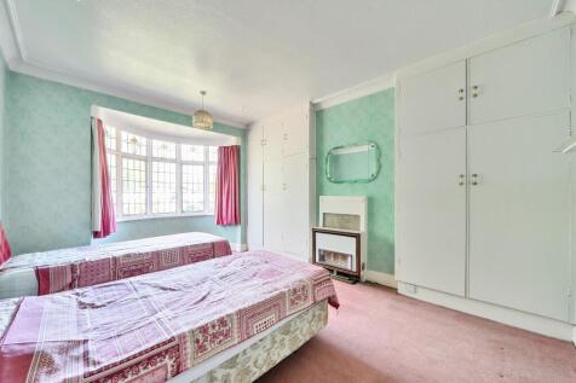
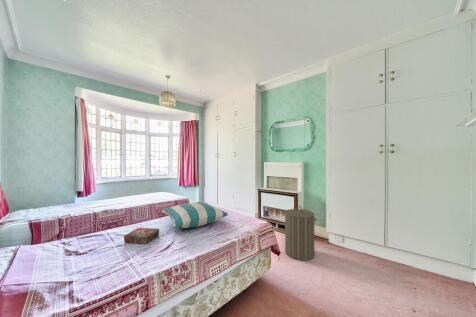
+ pillow [161,201,229,229]
+ laundry hamper [284,205,317,262]
+ book [123,227,160,245]
